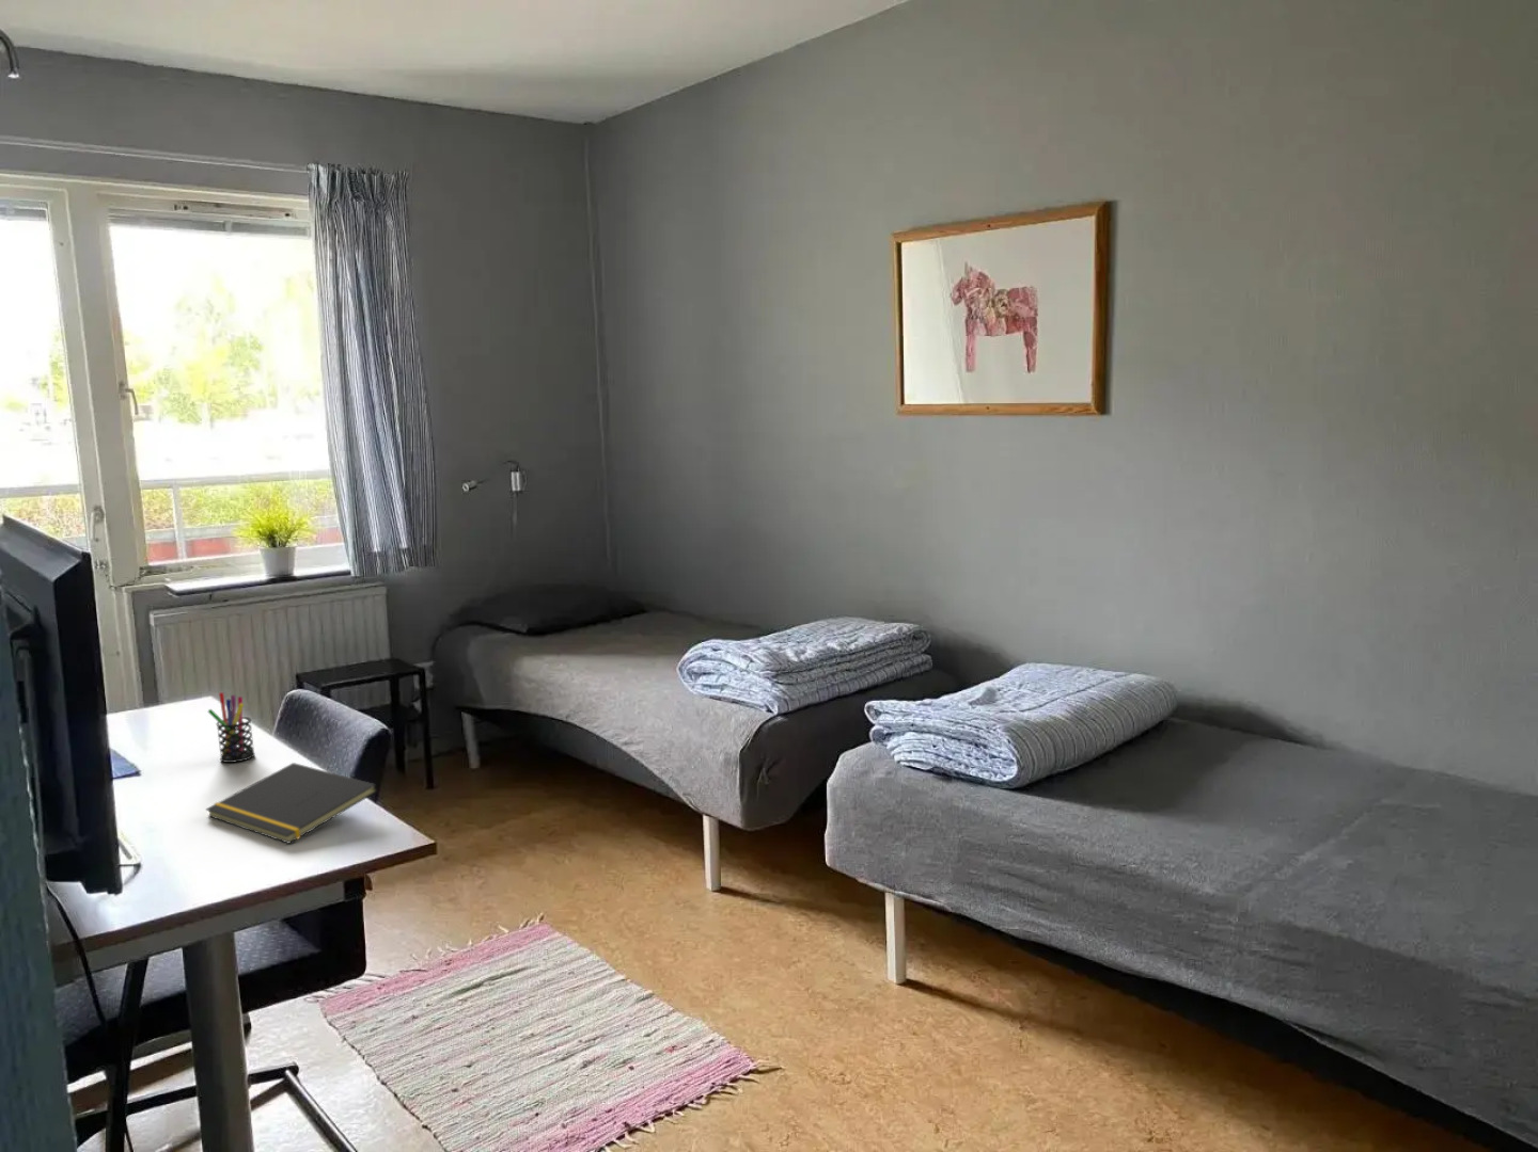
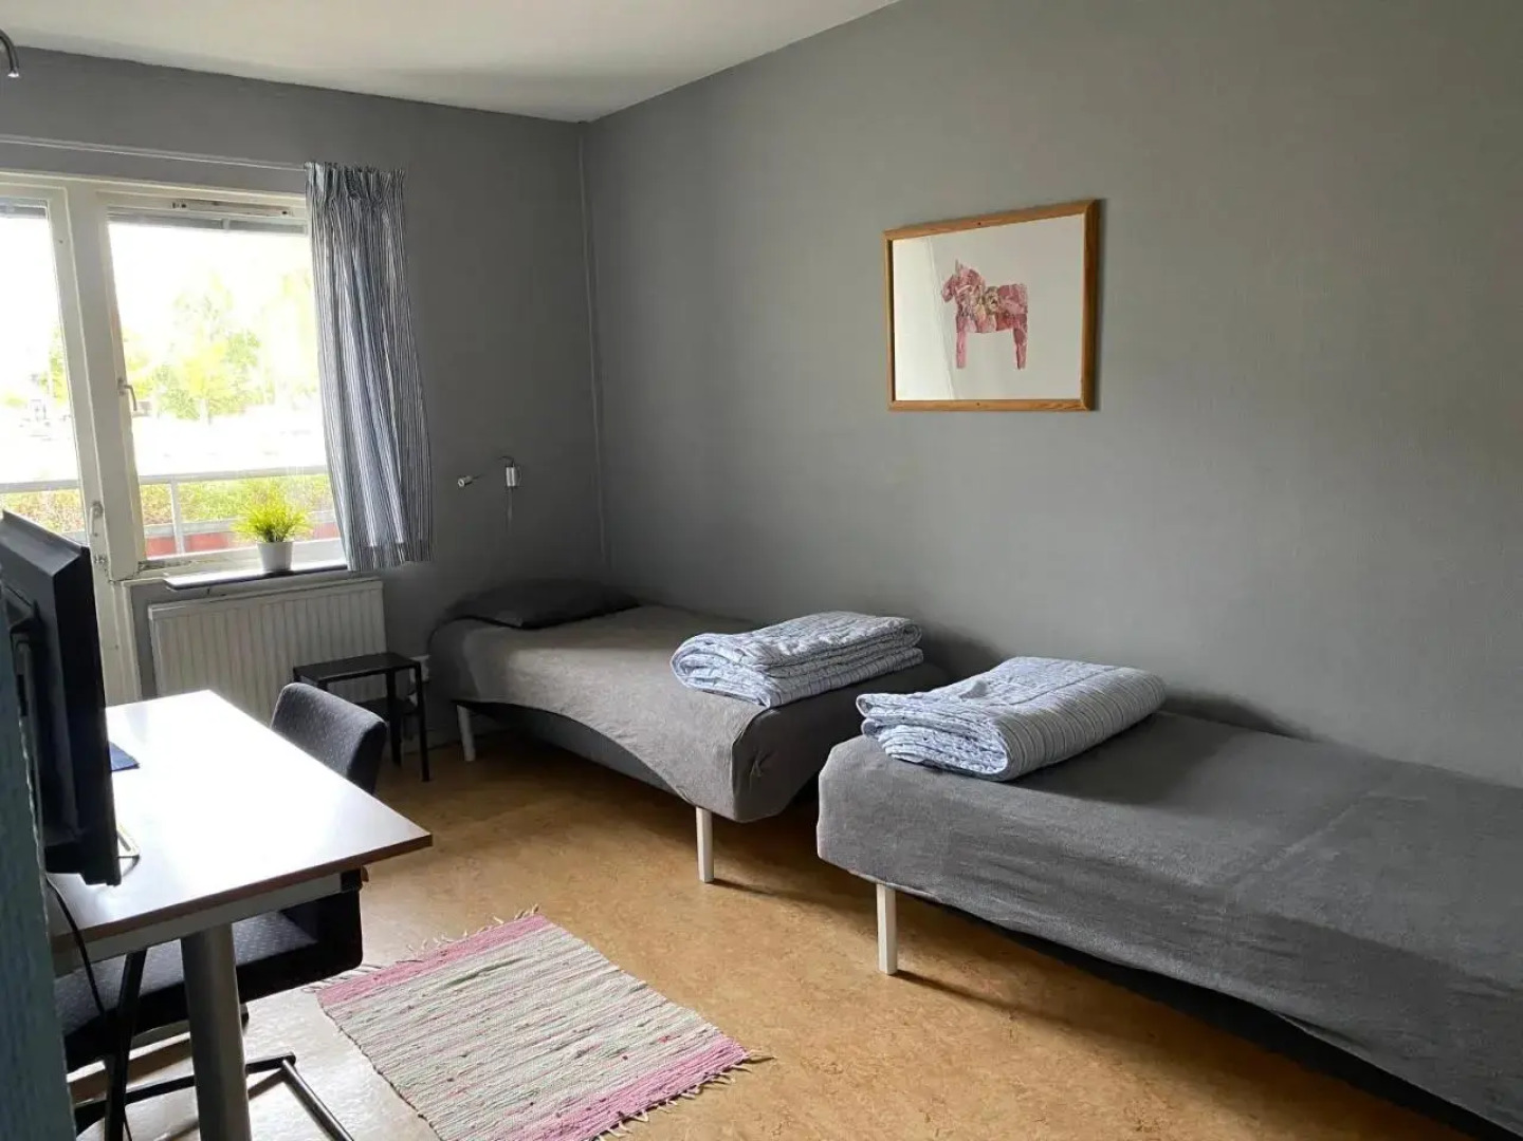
- notepad [205,761,378,845]
- pen holder [207,691,257,764]
